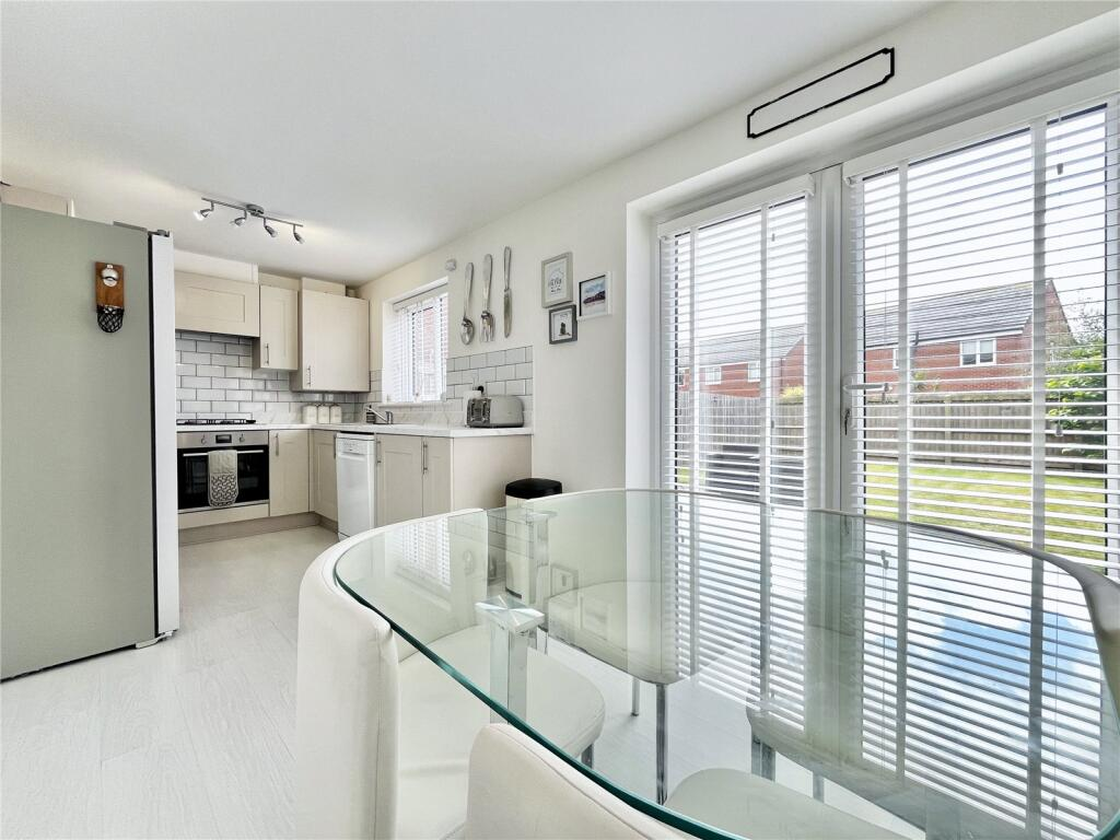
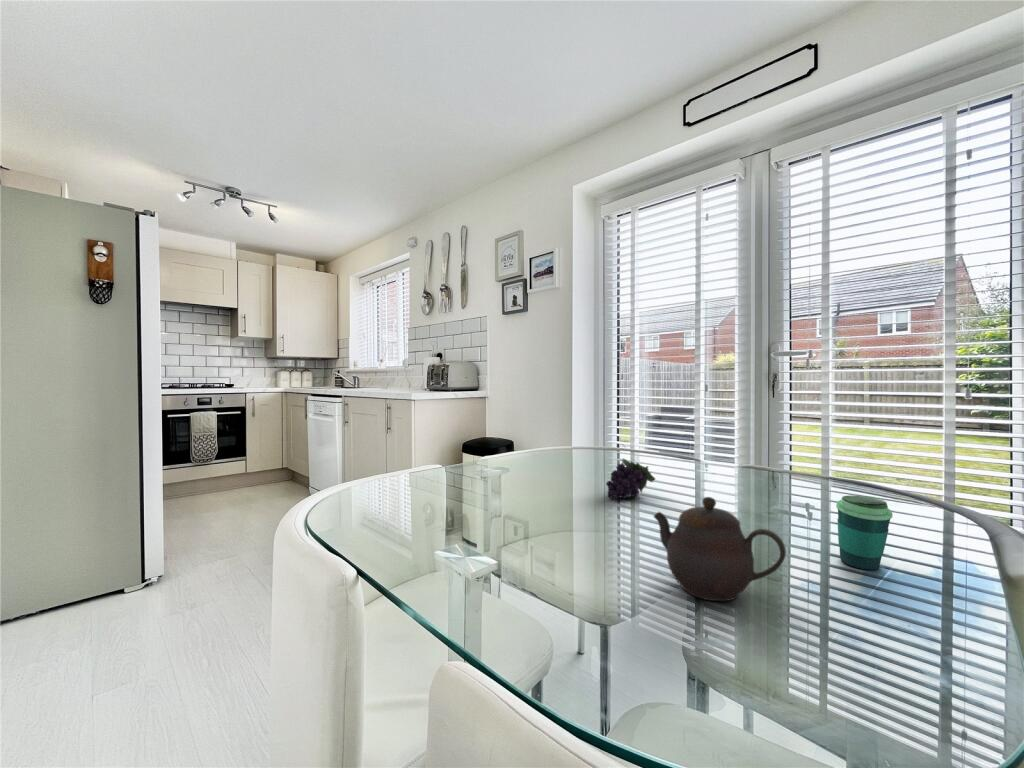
+ cup [835,494,894,571]
+ fruit [605,457,656,499]
+ teapot [652,496,787,602]
